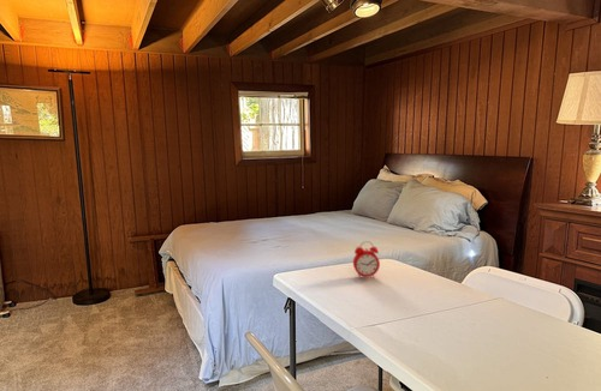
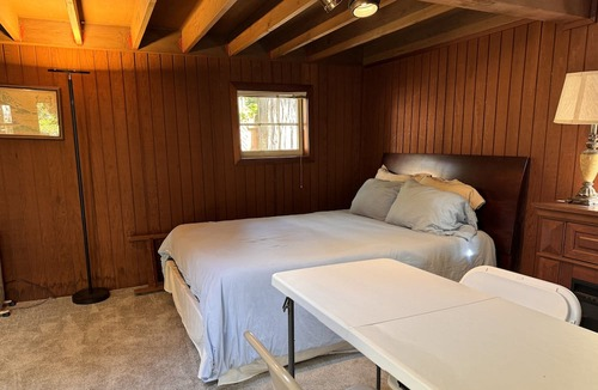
- alarm clock [352,240,381,279]
